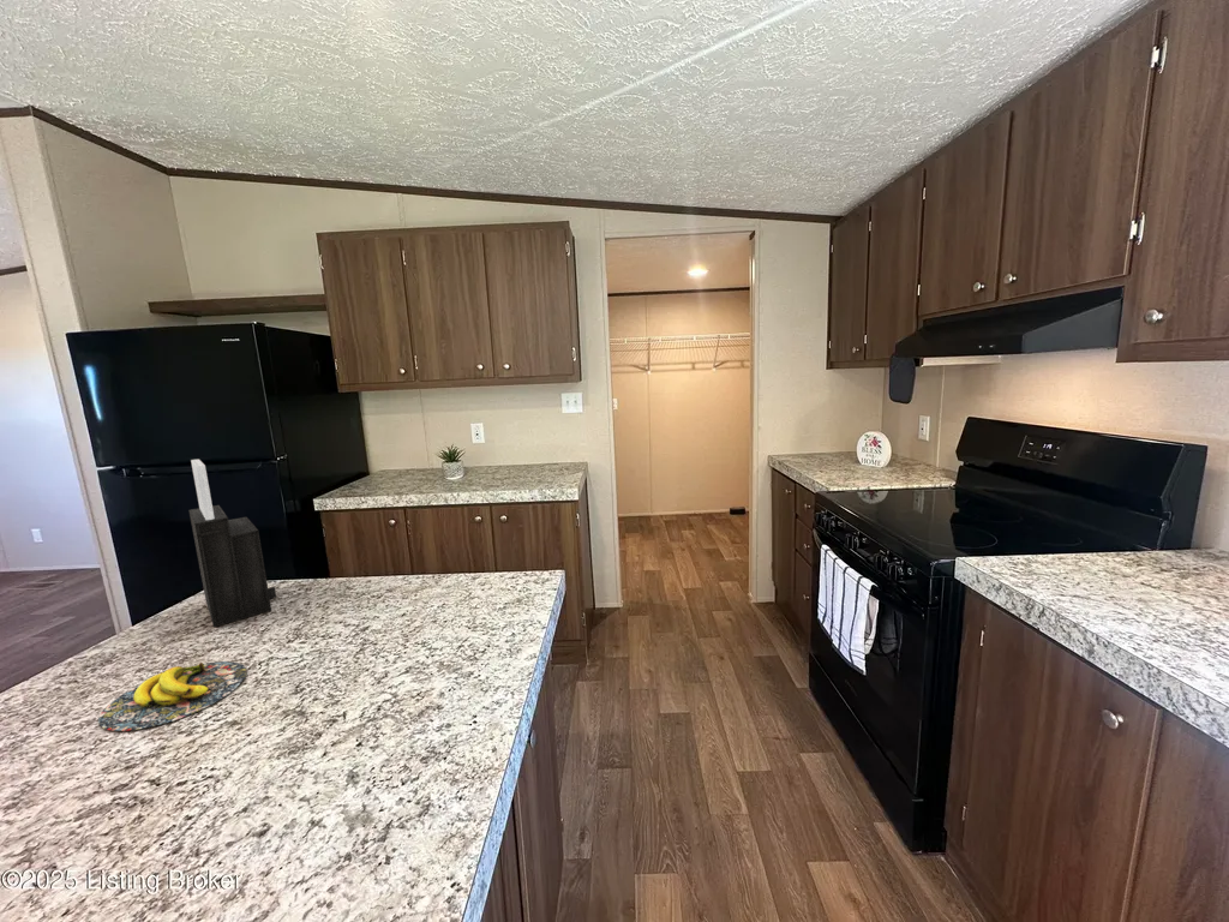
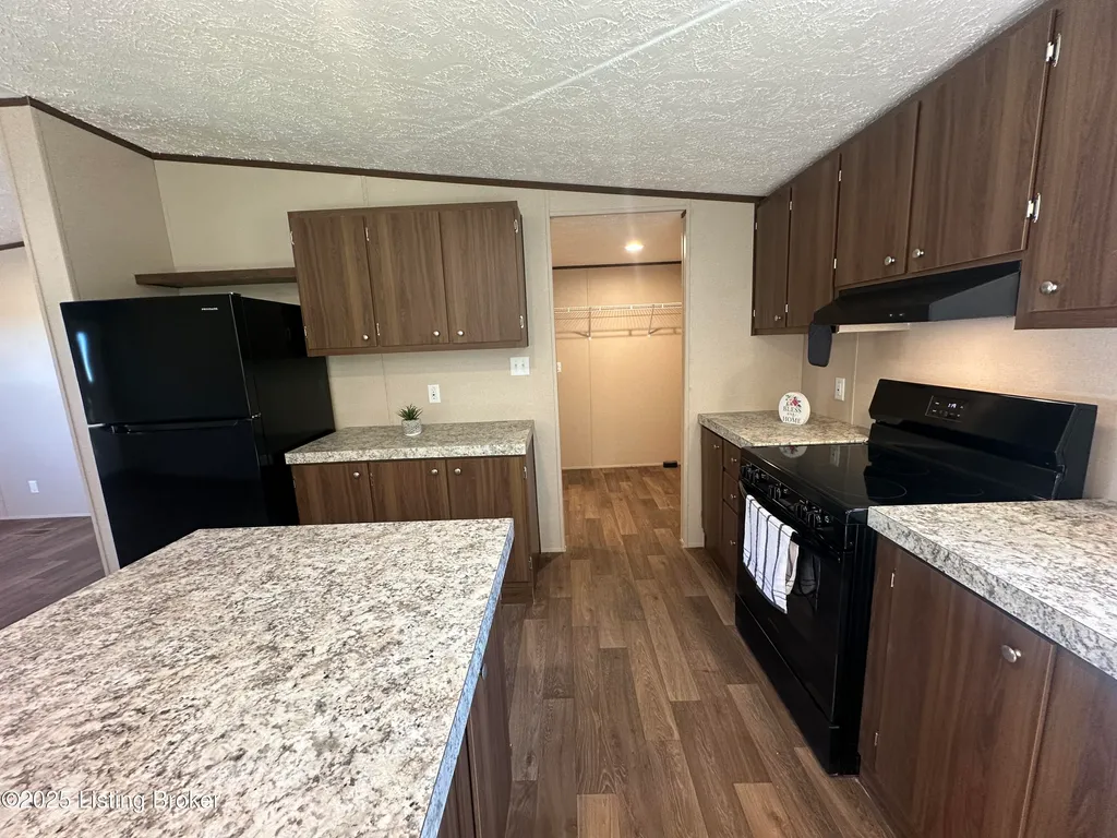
- banana [97,660,248,732]
- knife block [188,459,277,628]
